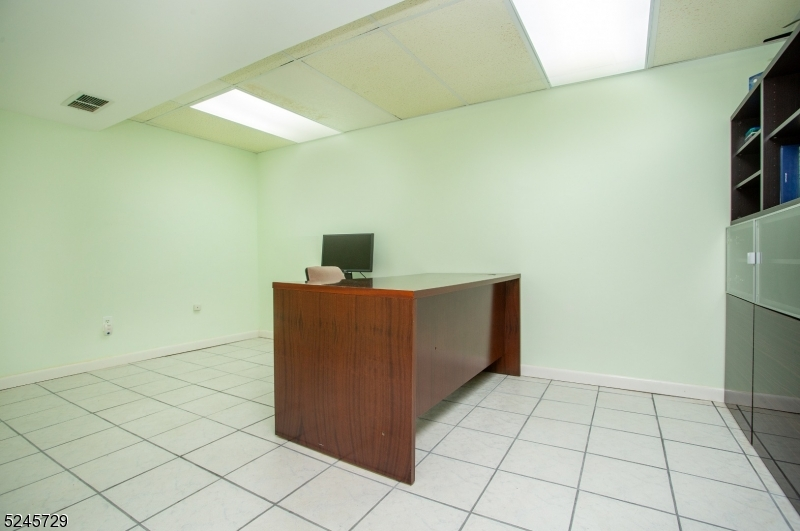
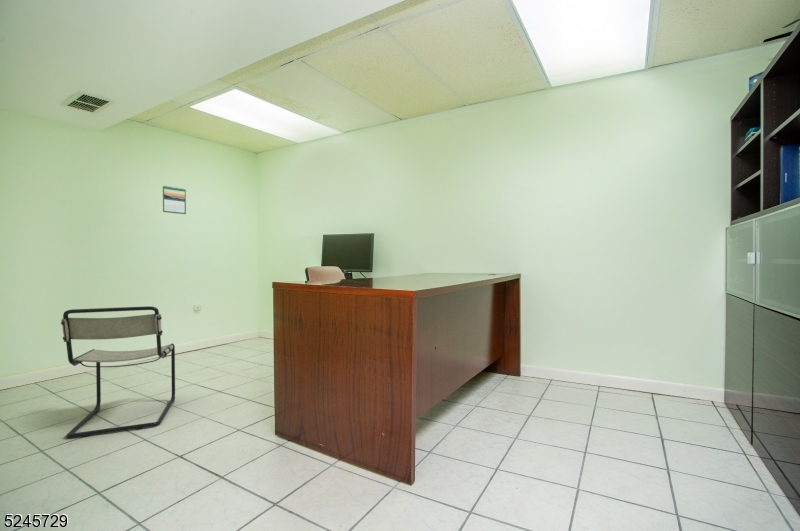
+ calendar [162,185,187,215]
+ chair [60,305,176,439]
